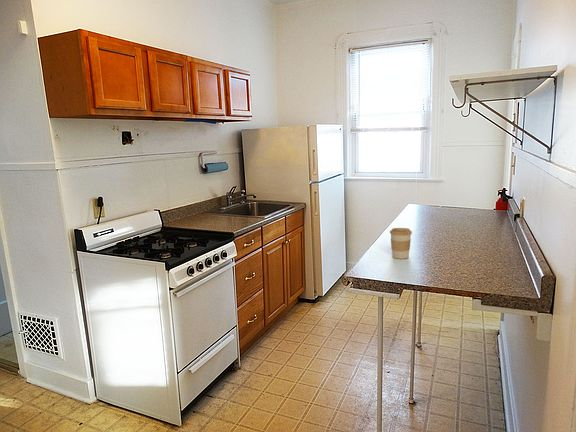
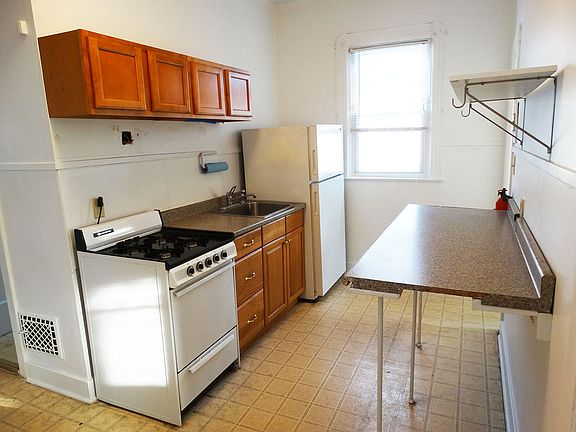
- coffee cup [389,227,413,260]
